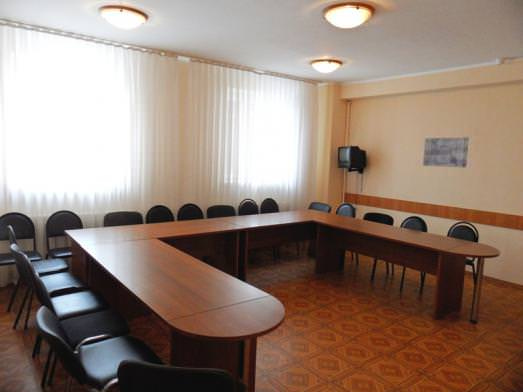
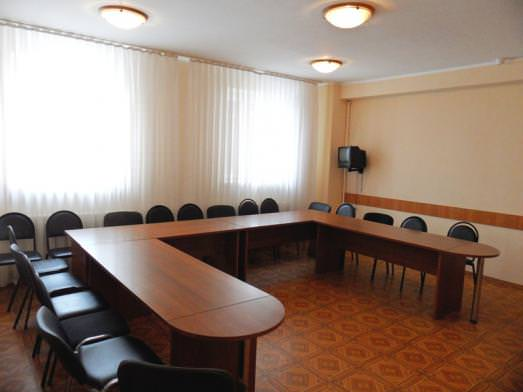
- wall art [422,136,470,168]
